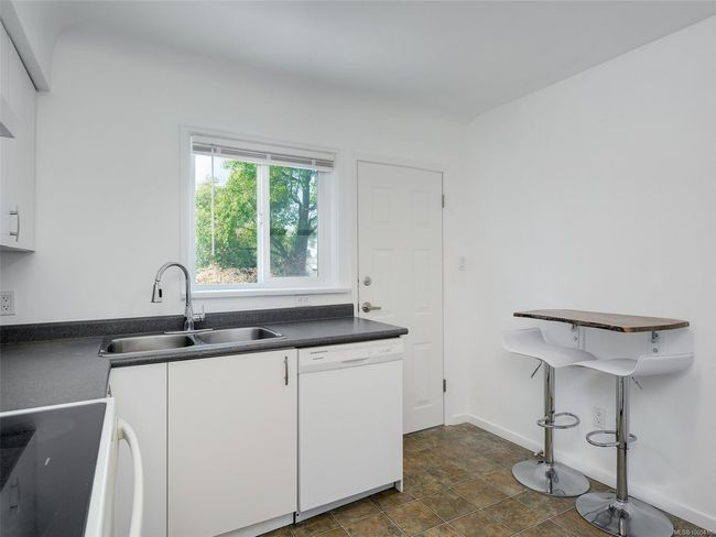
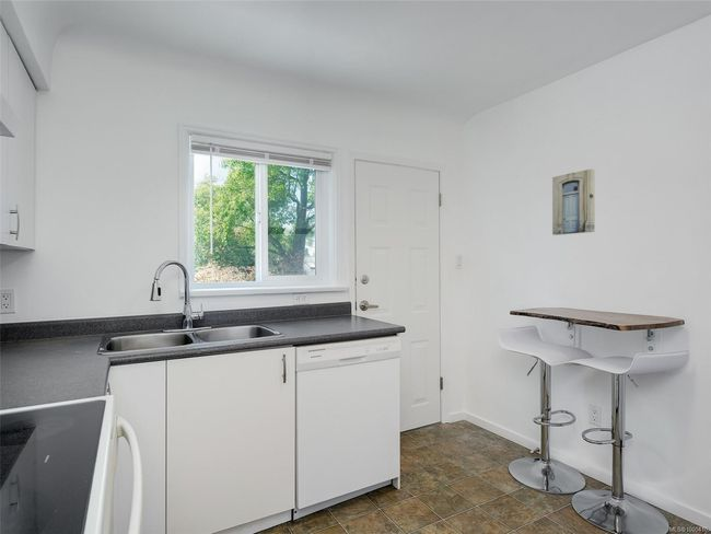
+ wall art [551,167,596,236]
